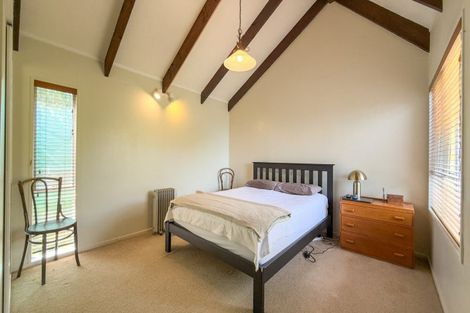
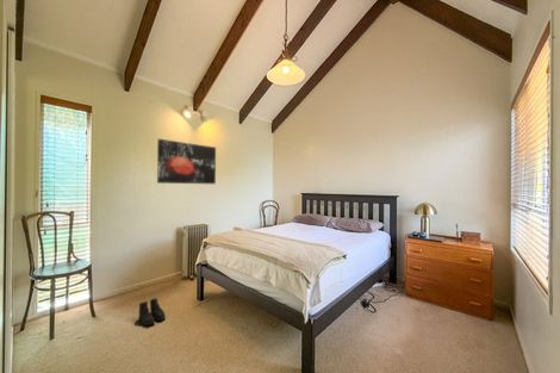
+ boots [138,297,167,327]
+ wall art [156,138,217,185]
